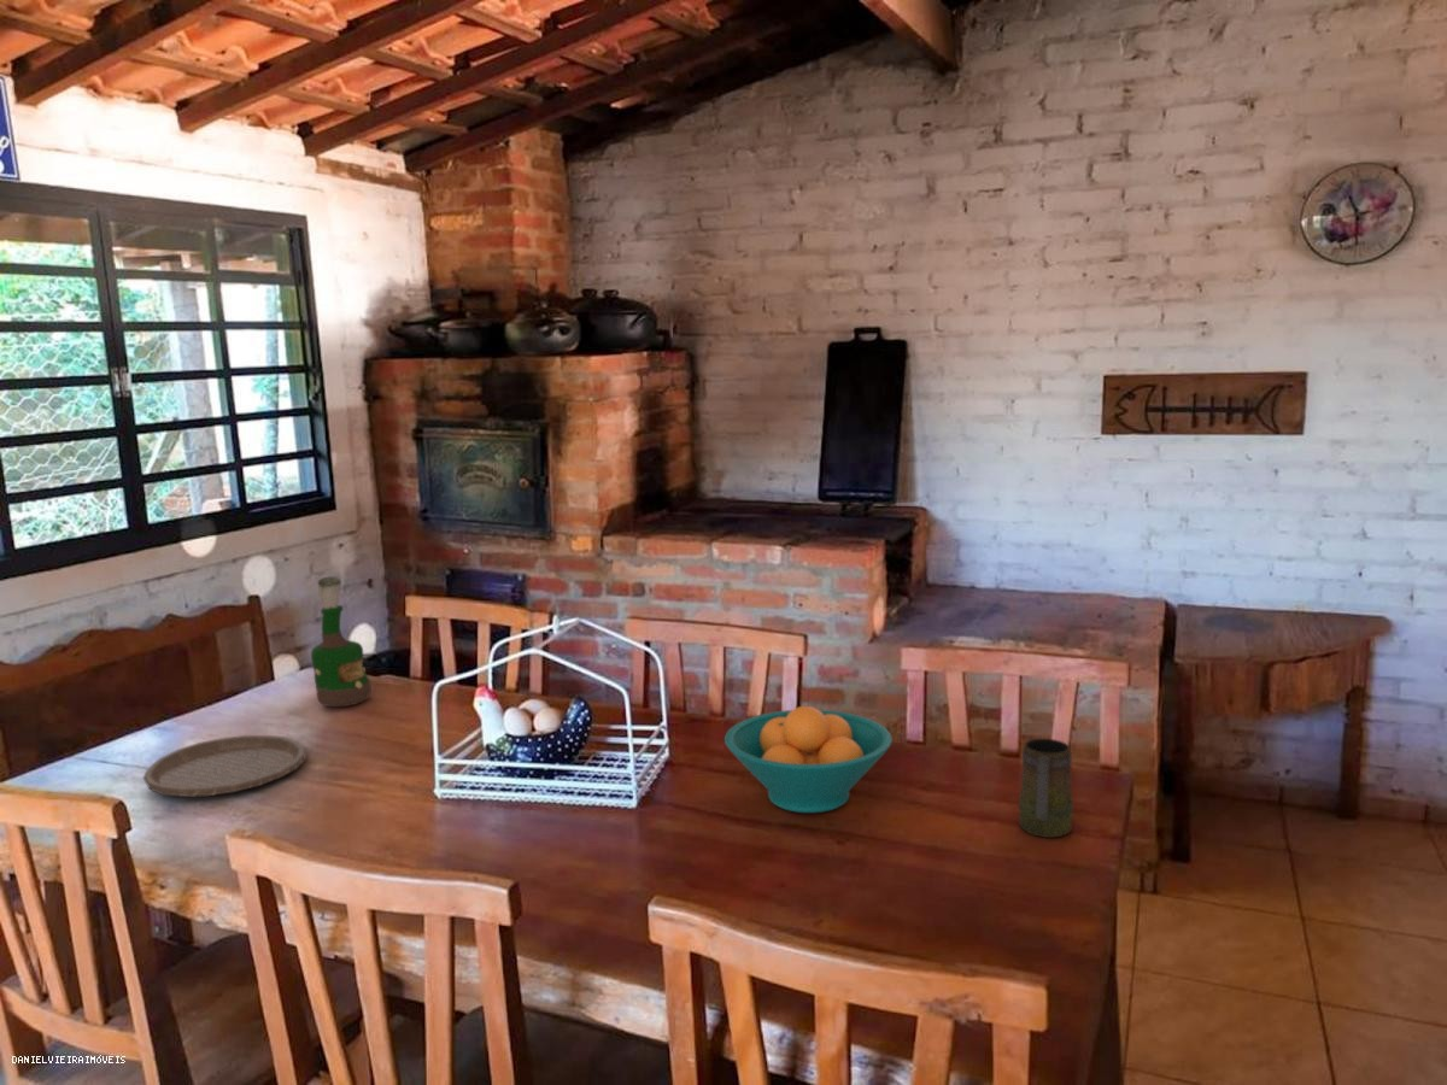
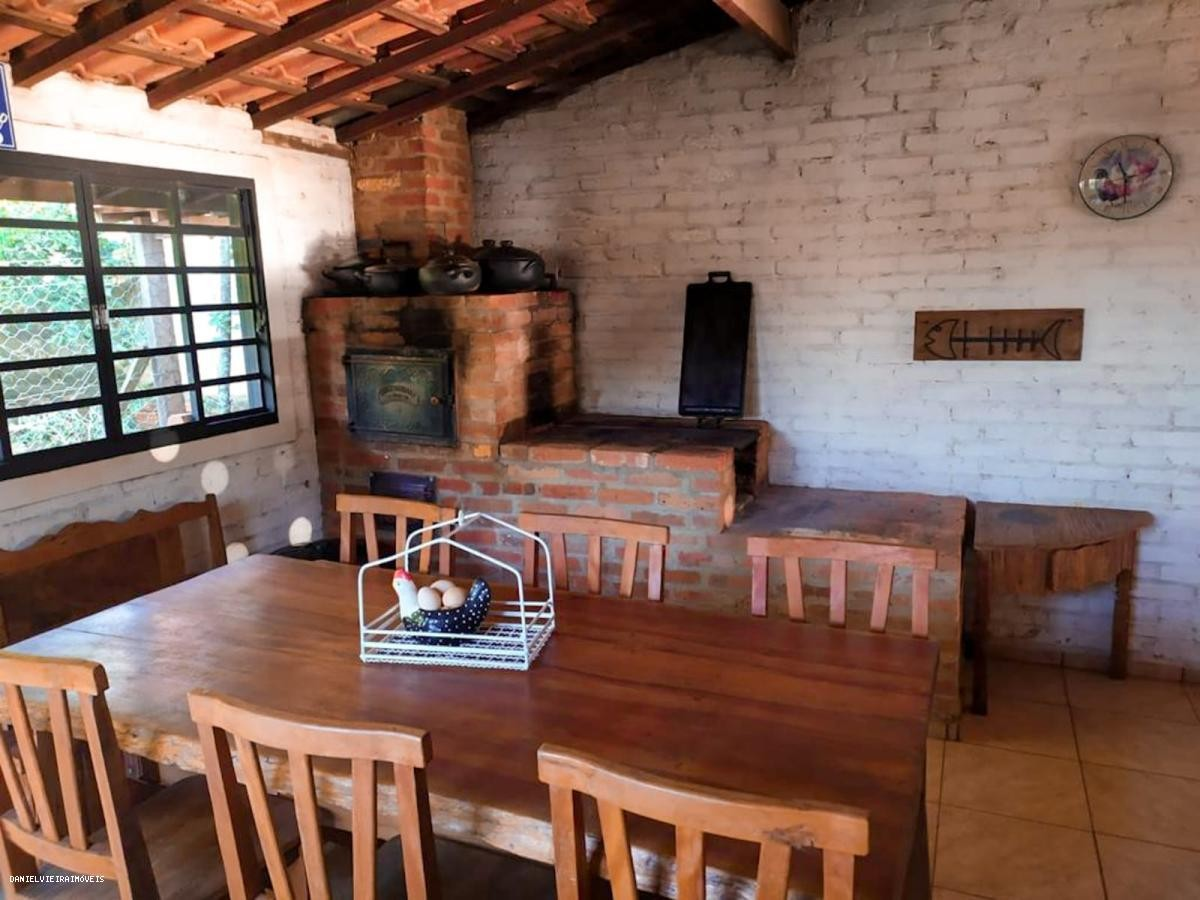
- mug [1018,738,1074,839]
- fruit bowl [724,705,894,814]
- grog bottle [310,576,373,708]
- plate [142,734,307,798]
